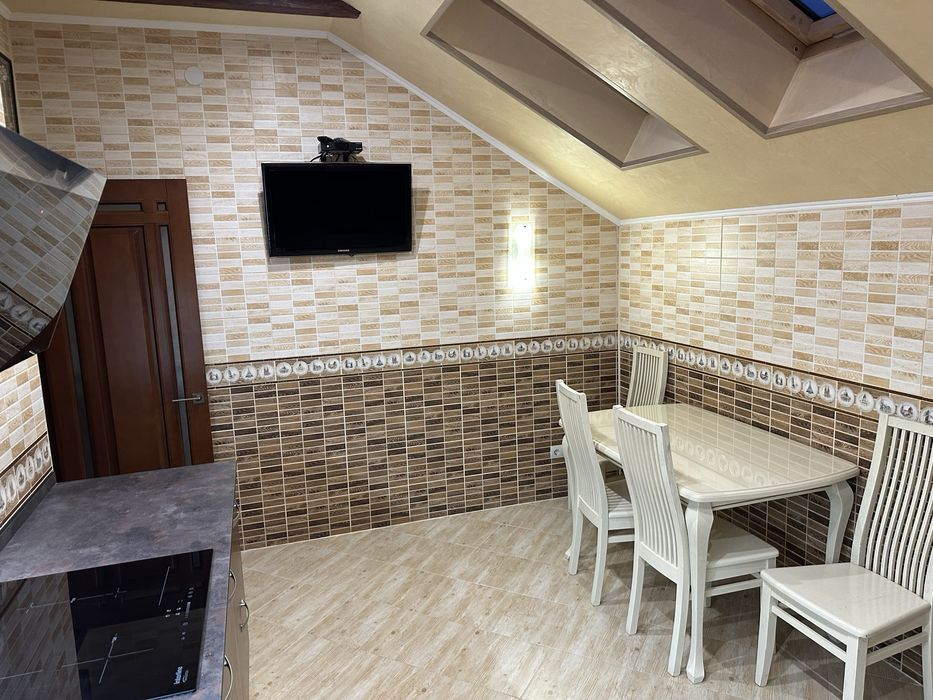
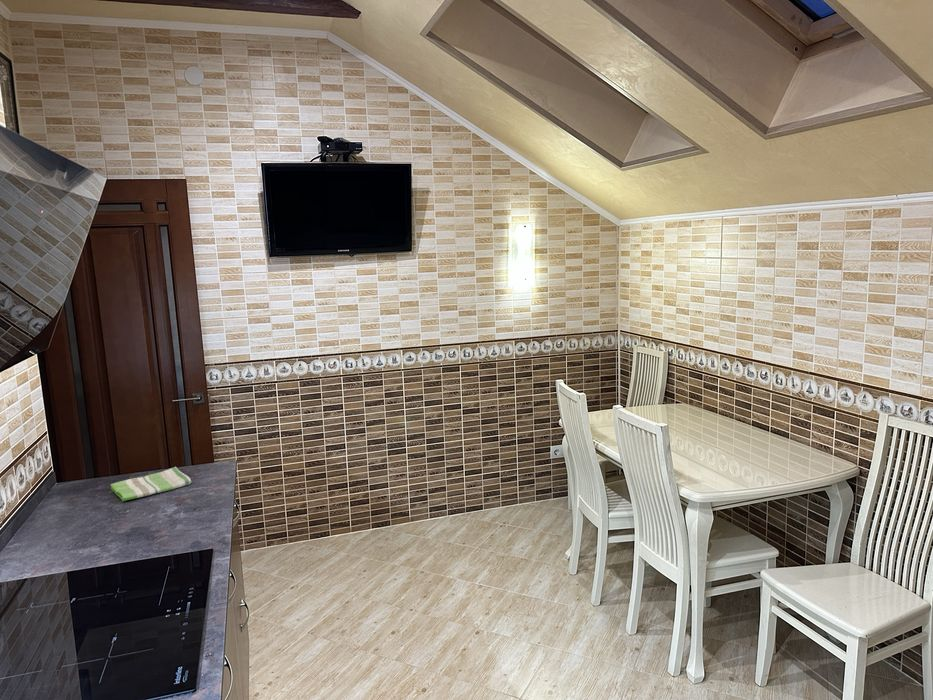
+ dish towel [109,466,192,502]
